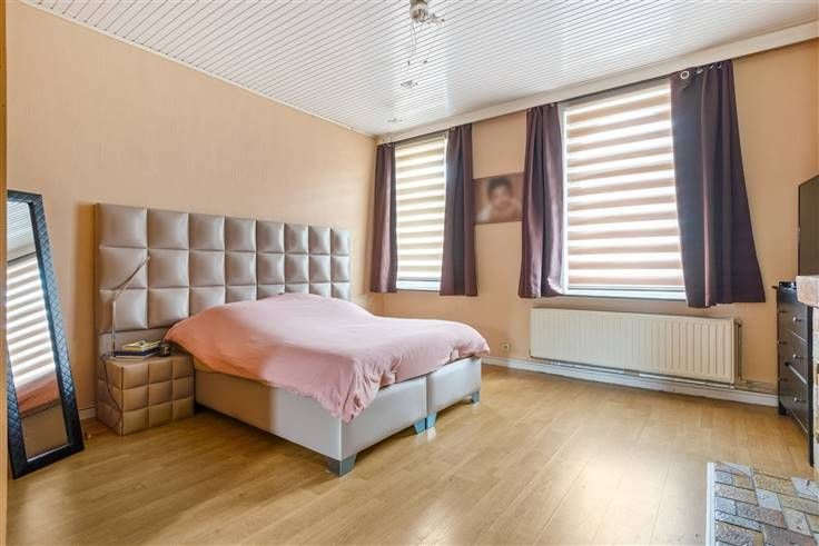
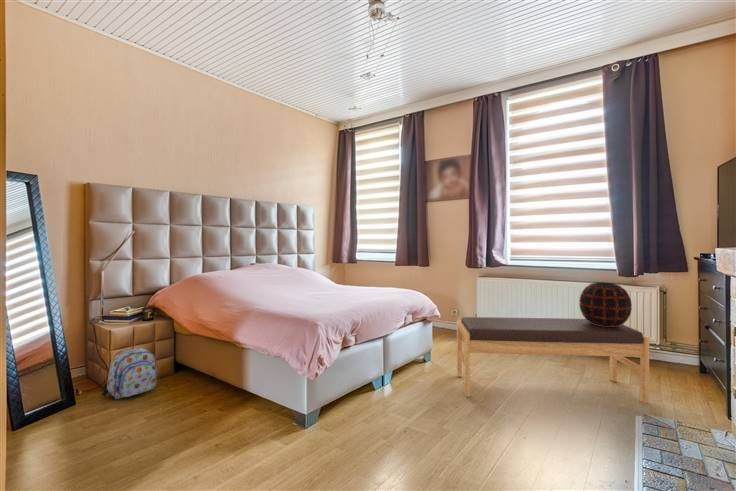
+ backpack [101,347,158,401]
+ decorative vase [578,281,633,327]
+ bench [456,316,650,404]
